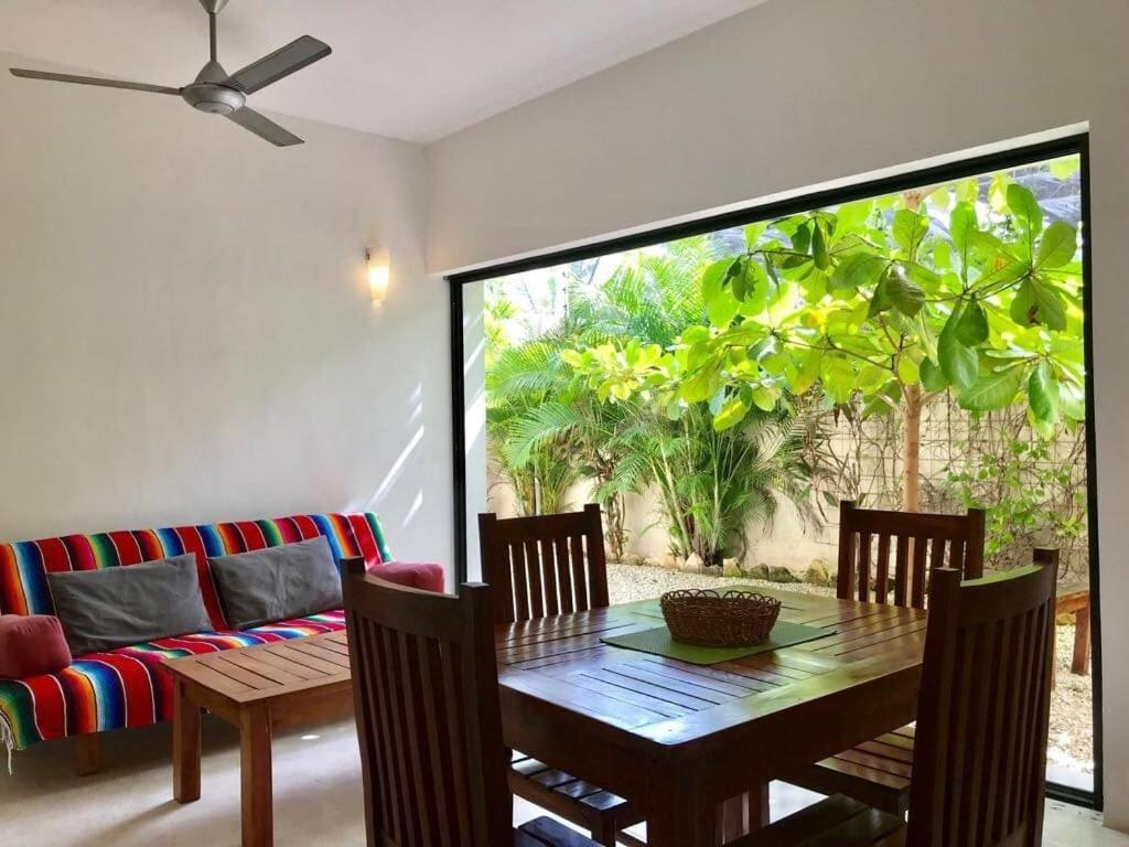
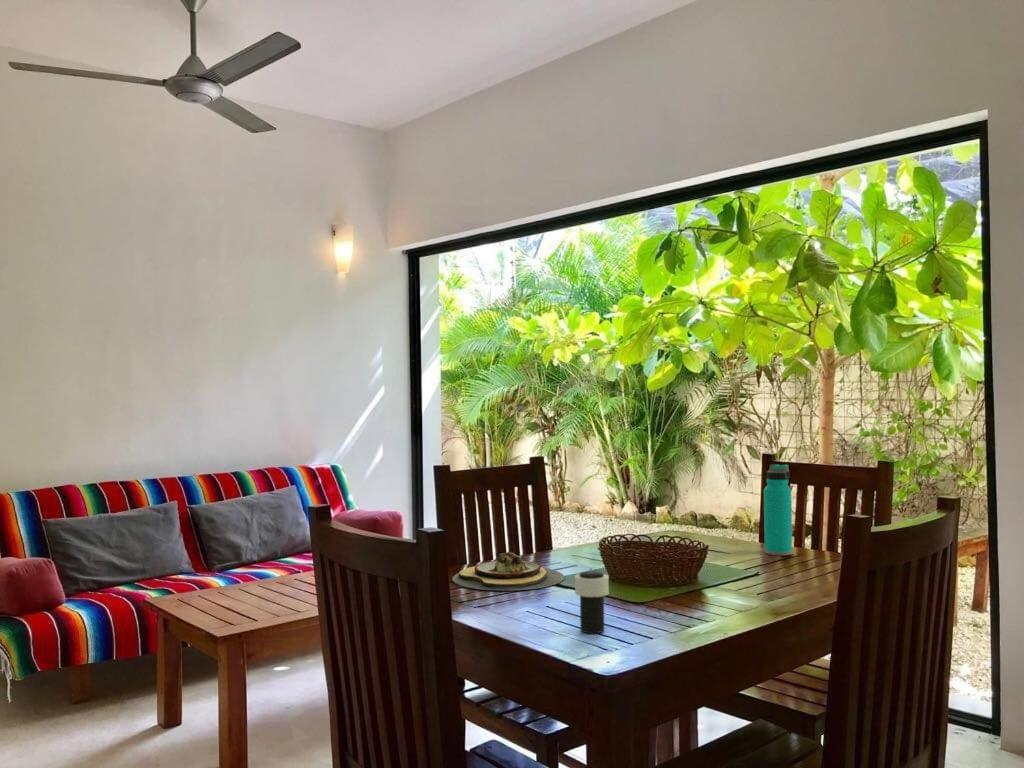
+ water bottle [763,463,793,557]
+ plate [452,551,565,592]
+ cup [574,570,610,635]
